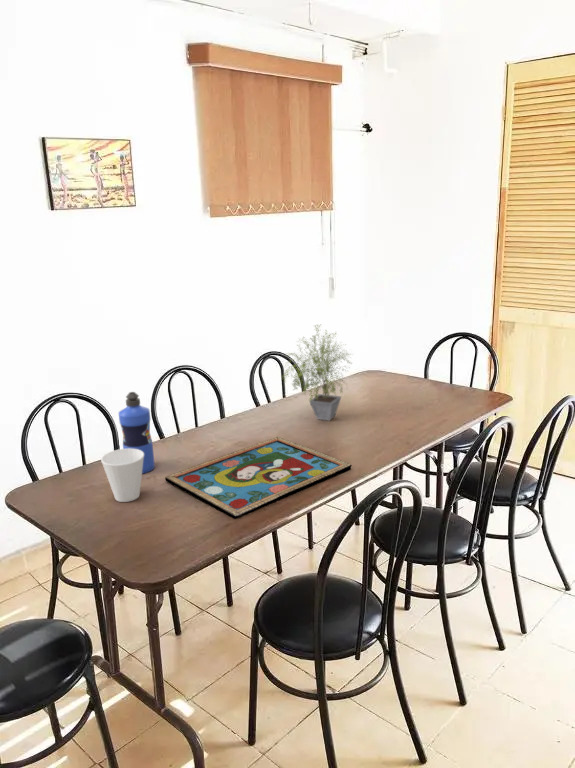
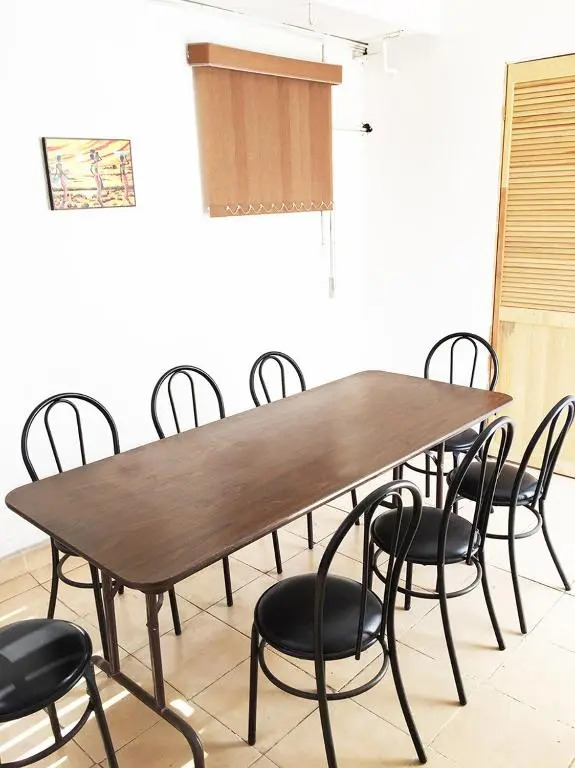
- framed painting [164,436,353,520]
- water bottle [118,391,156,475]
- cup [100,448,144,503]
- potted plant [281,323,355,422]
